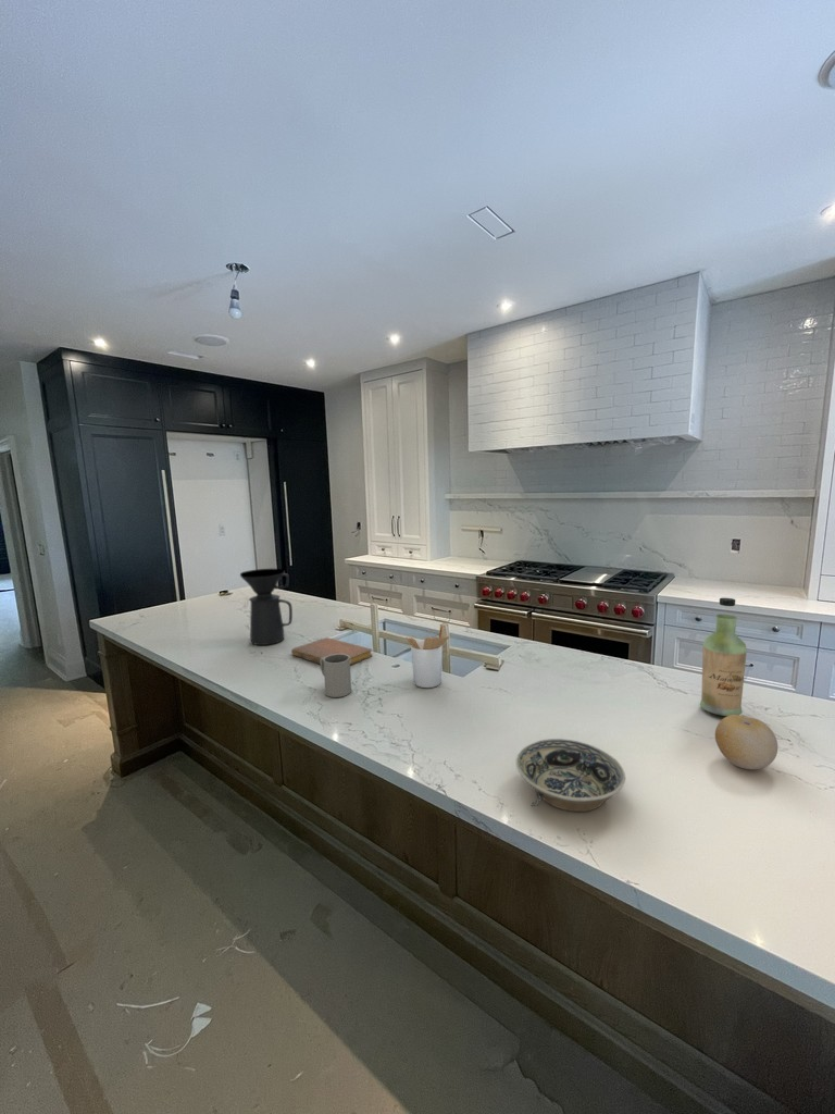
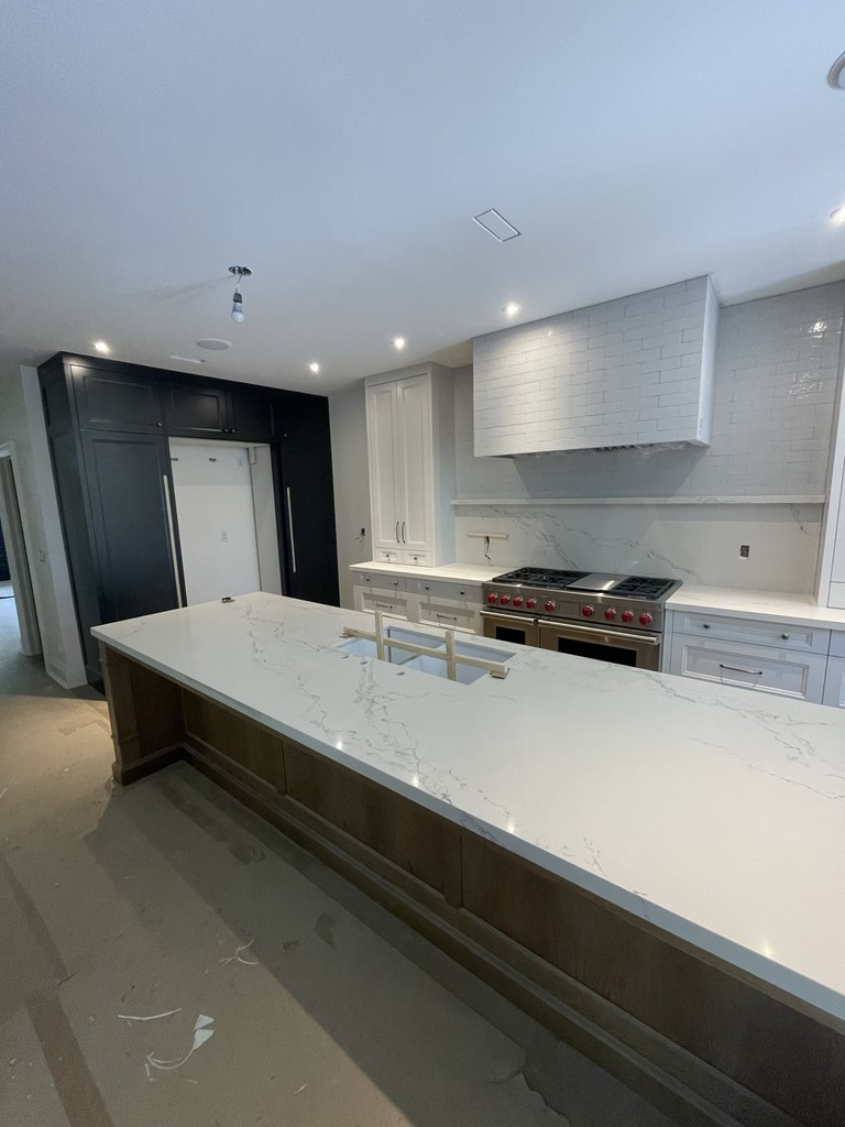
- coffee maker [239,568,294,646]
- bottle [699,597,748,717]
- utensil holder [406,623,450,689]
- mug [320,654,352,698]
- fruit [714,715,778,770]
- notebook [290,636,373,666]
- bowl [515,738,626,813]
